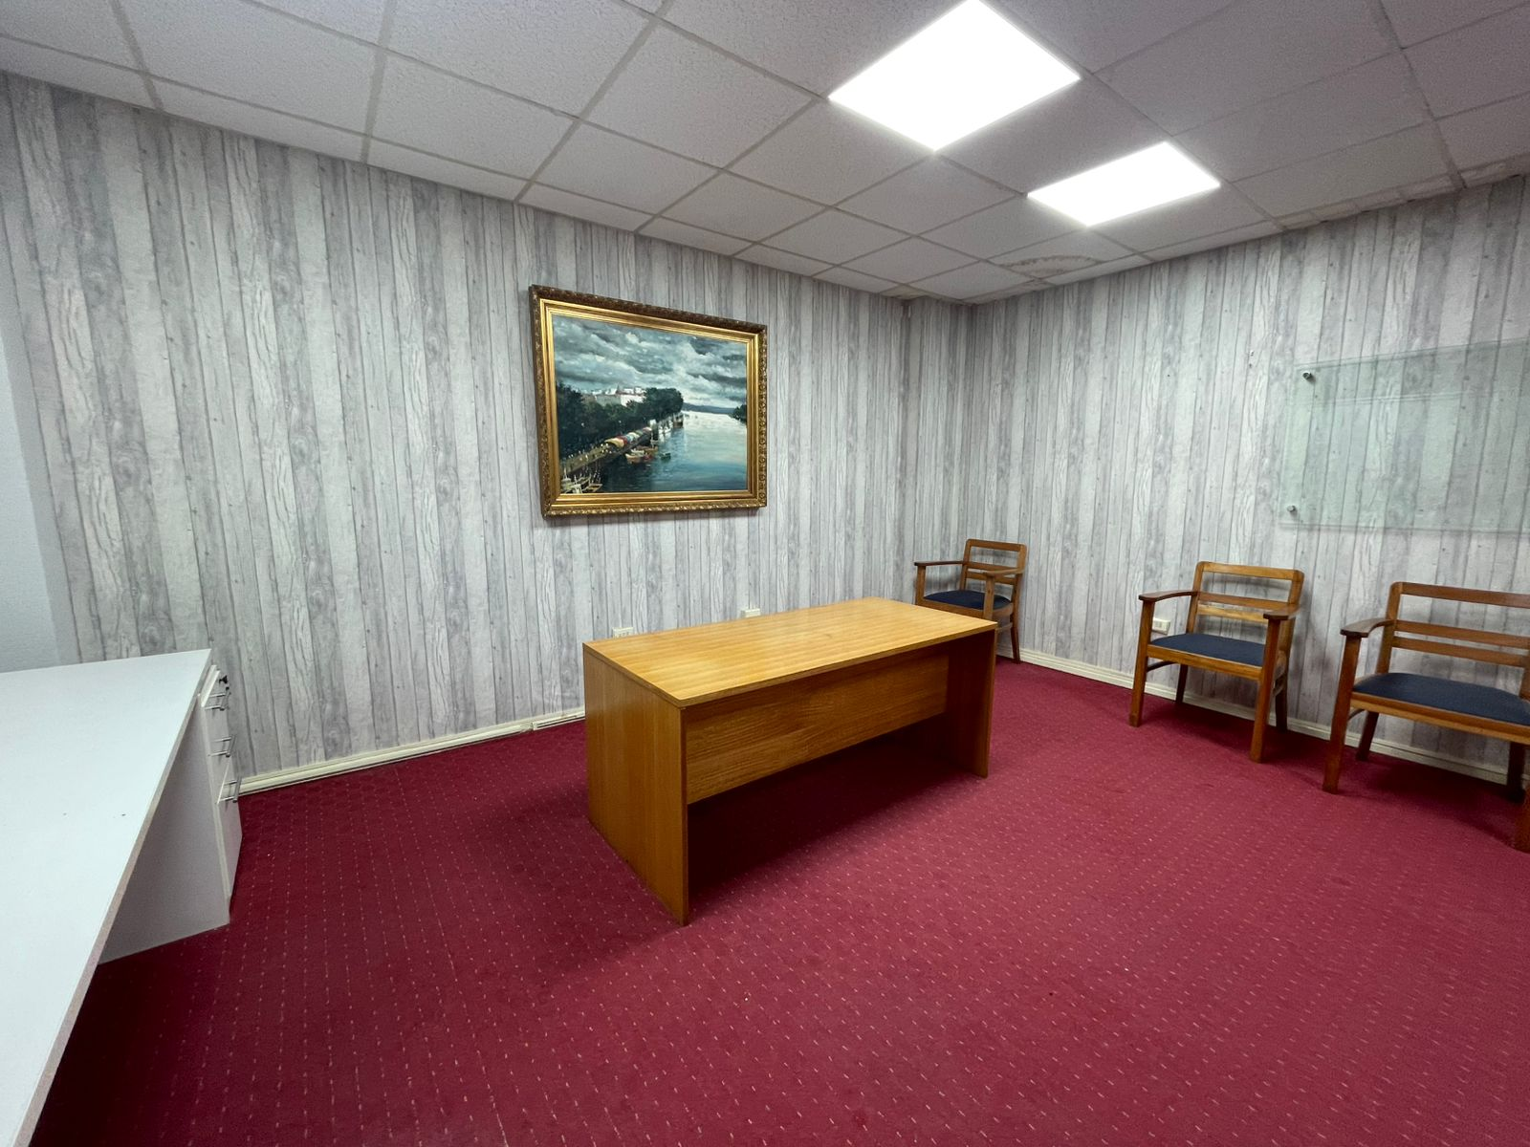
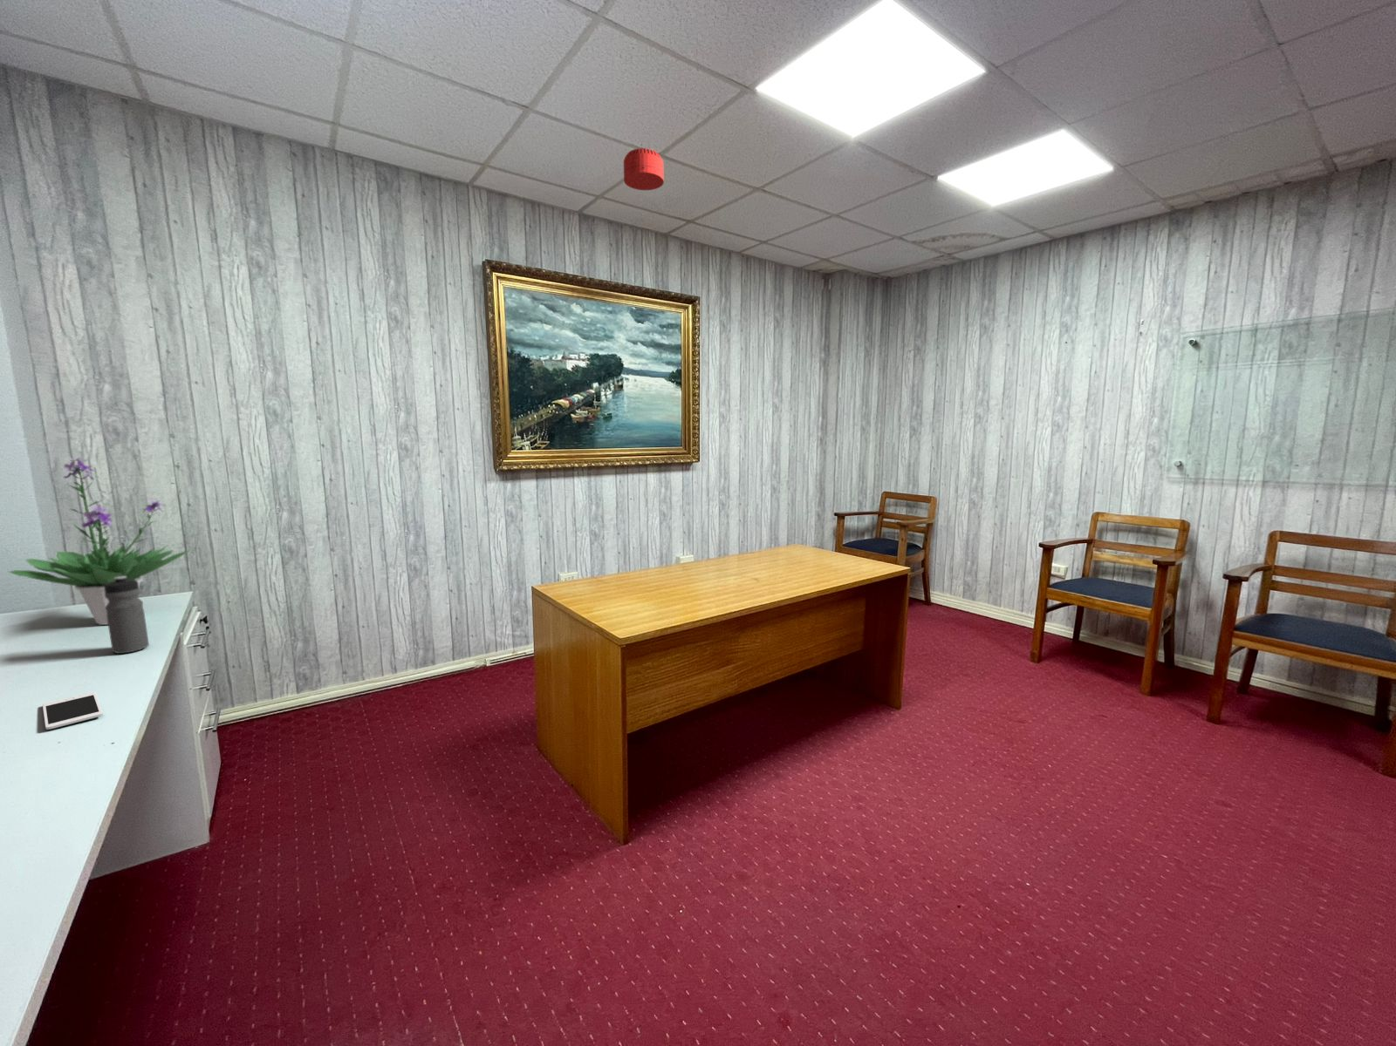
+ potted plant [8,457,189,626]
+ water bottle [104,576,151,655]
+ smoke detector [623,147,665,191]
+ cell phone [42,691,103,731]
